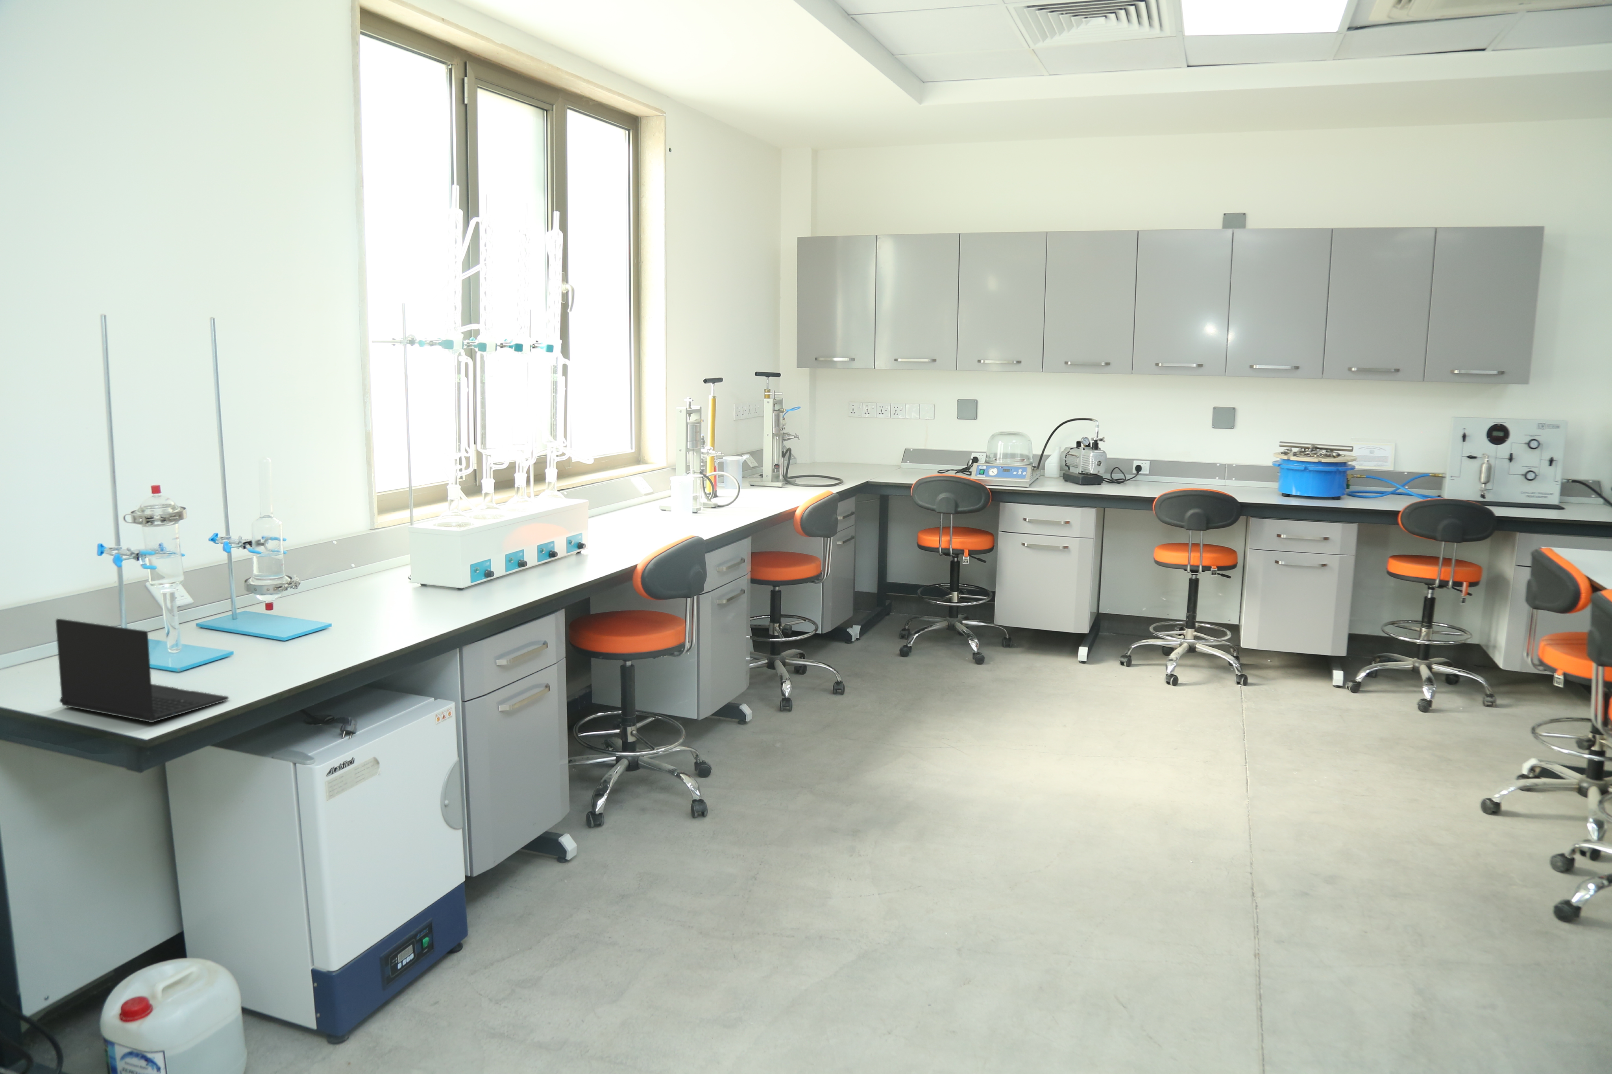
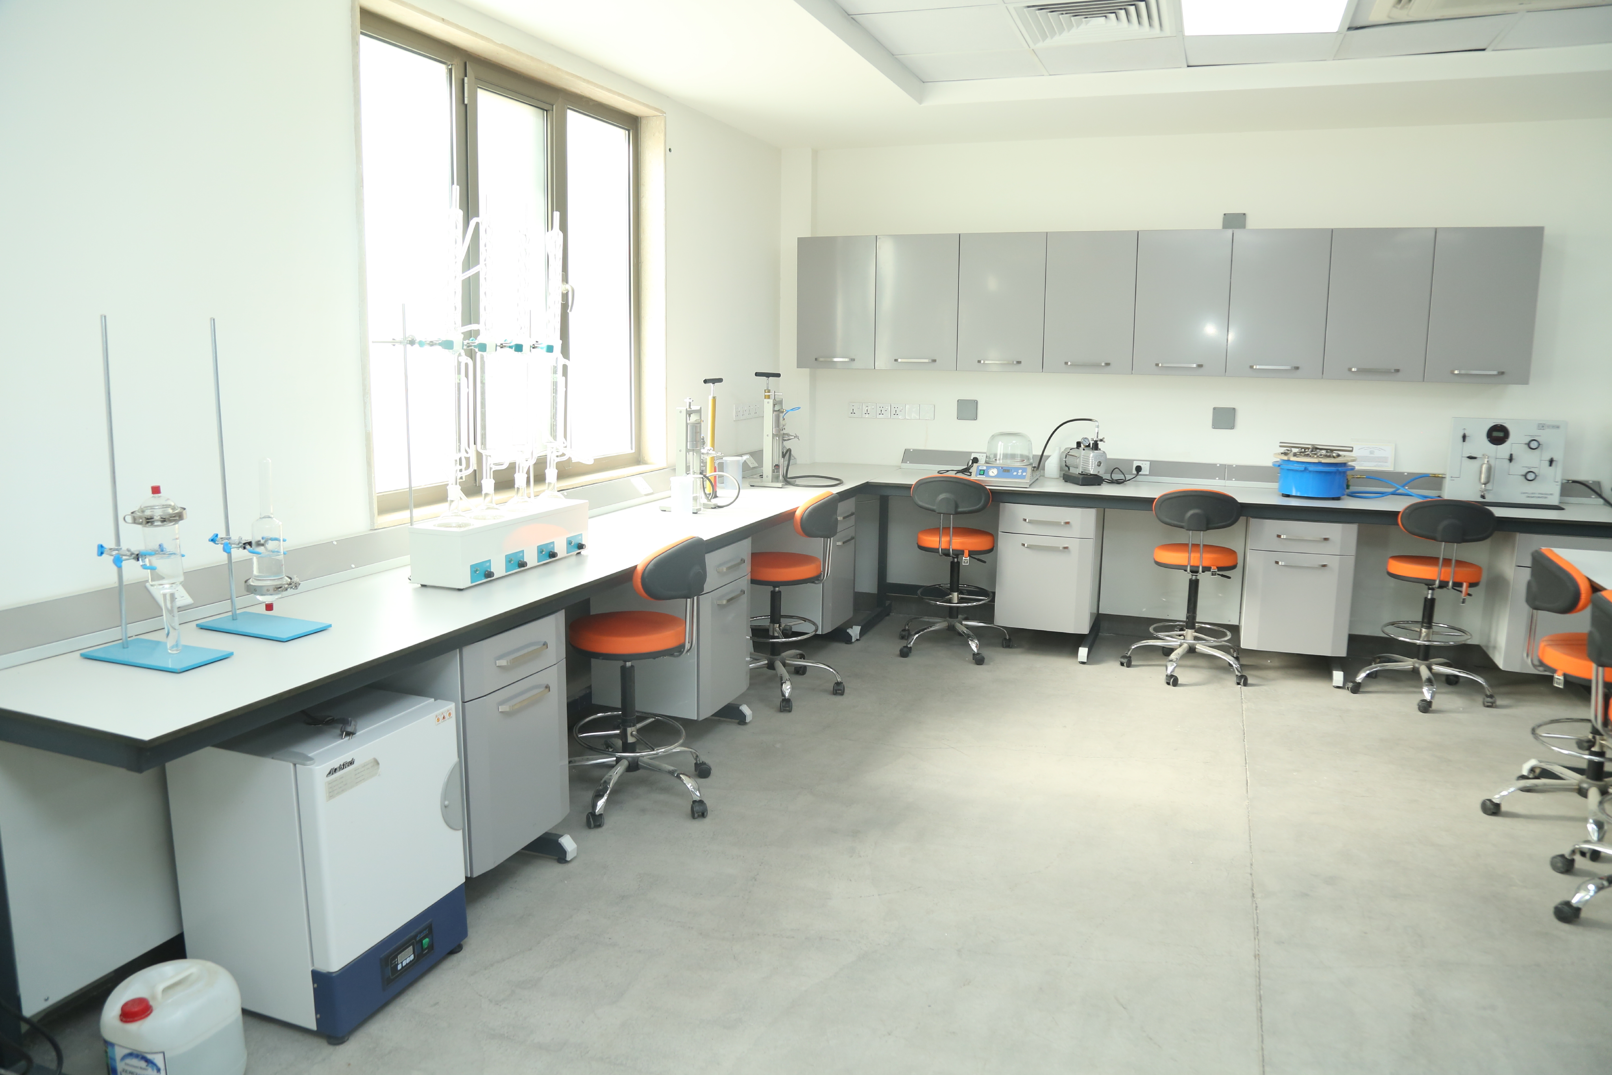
- laptop [55,619,229,723]
